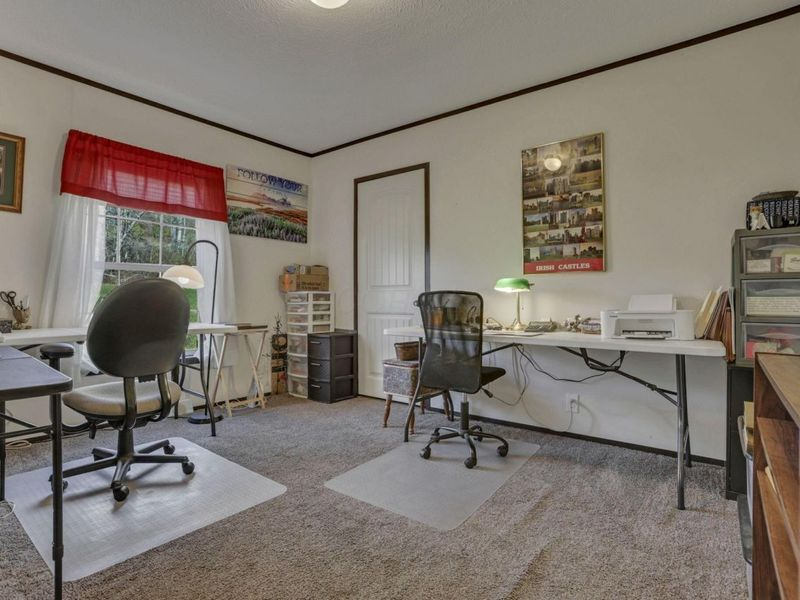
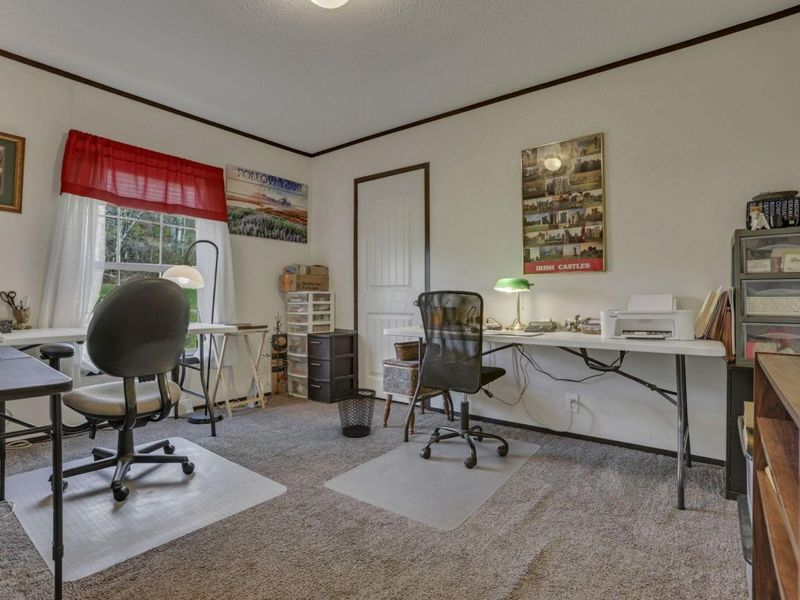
+ wastebasket [335,387,377,438]
